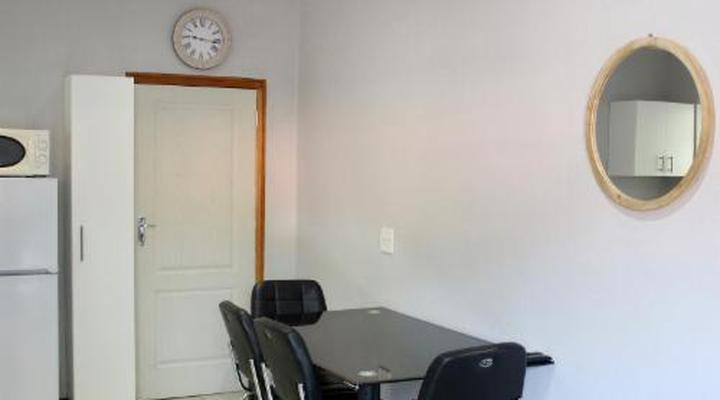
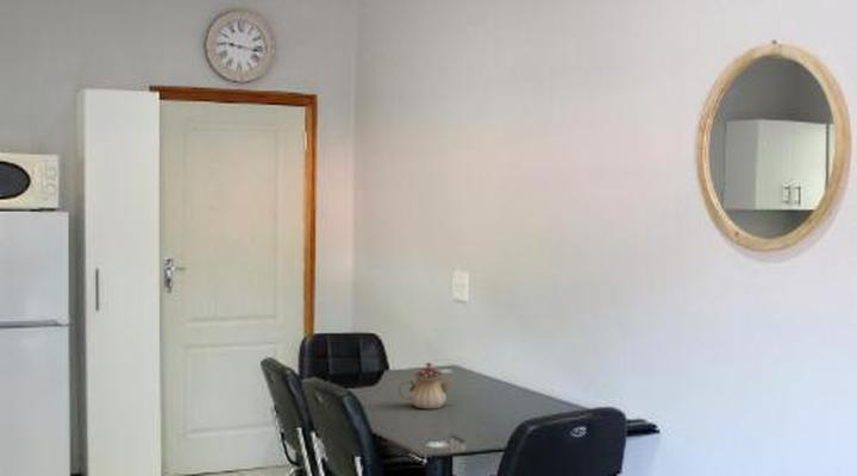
+ teapot [396,362,456,411]
